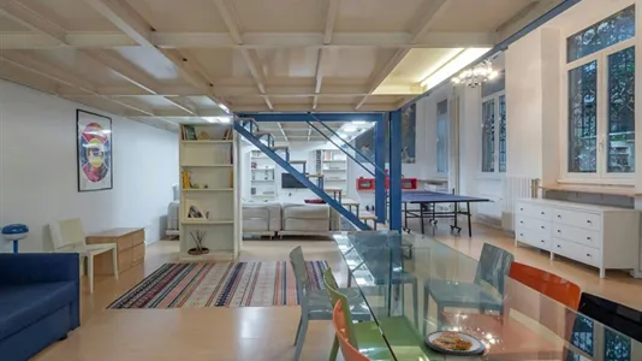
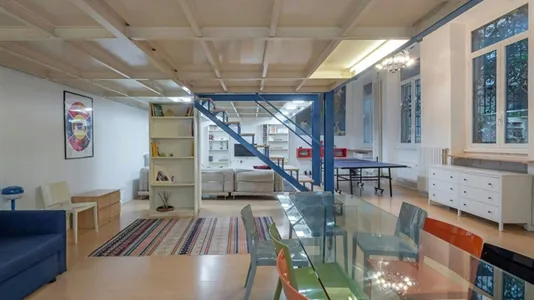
- dish [423,330,486,357]
